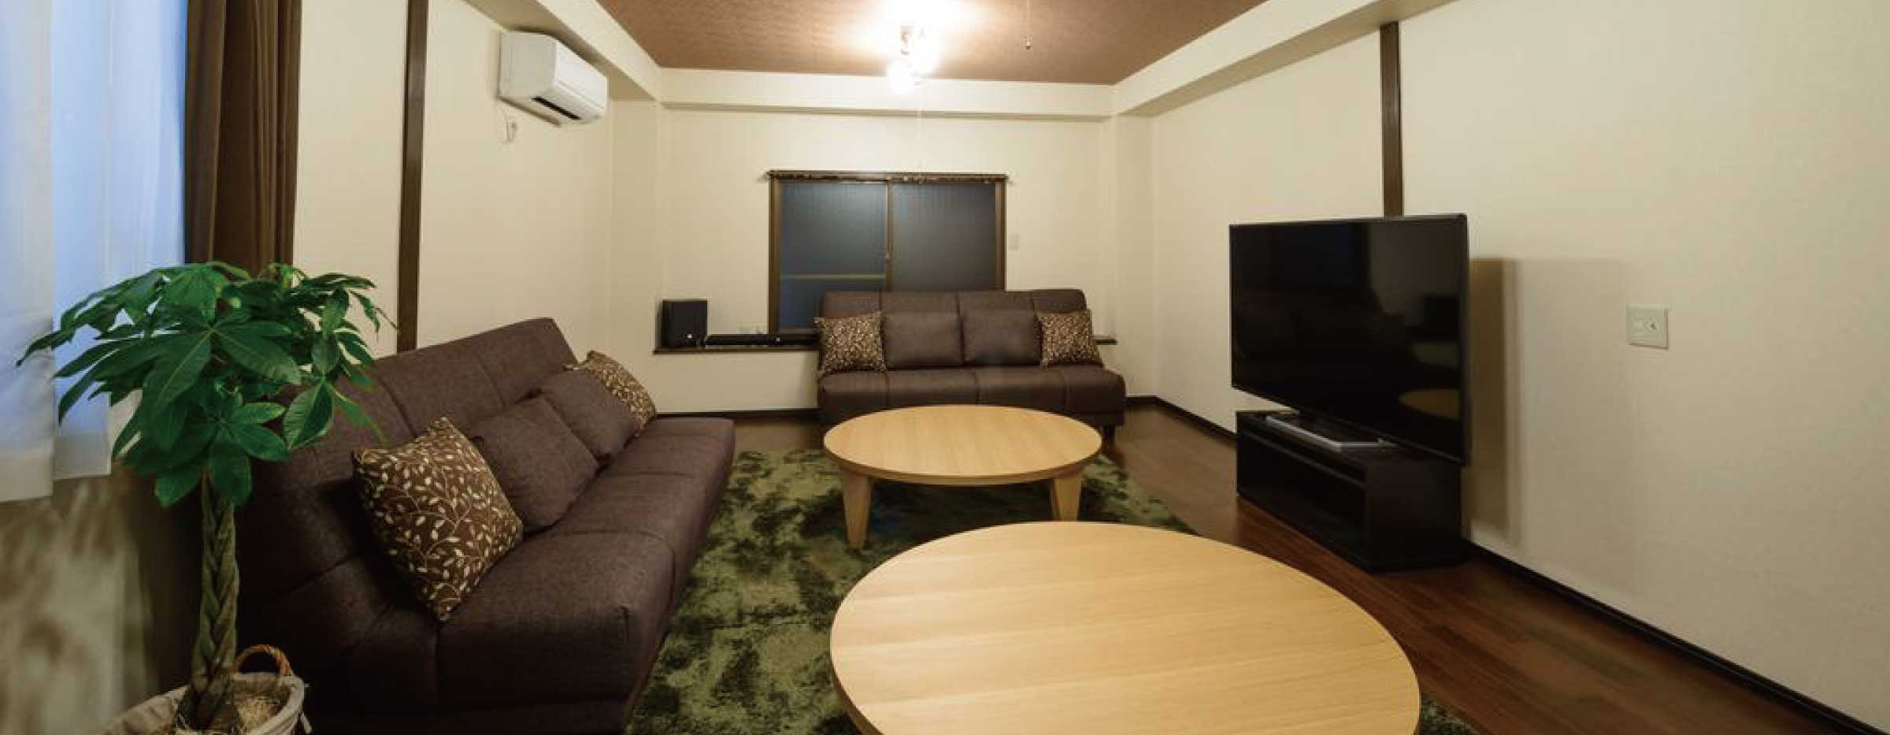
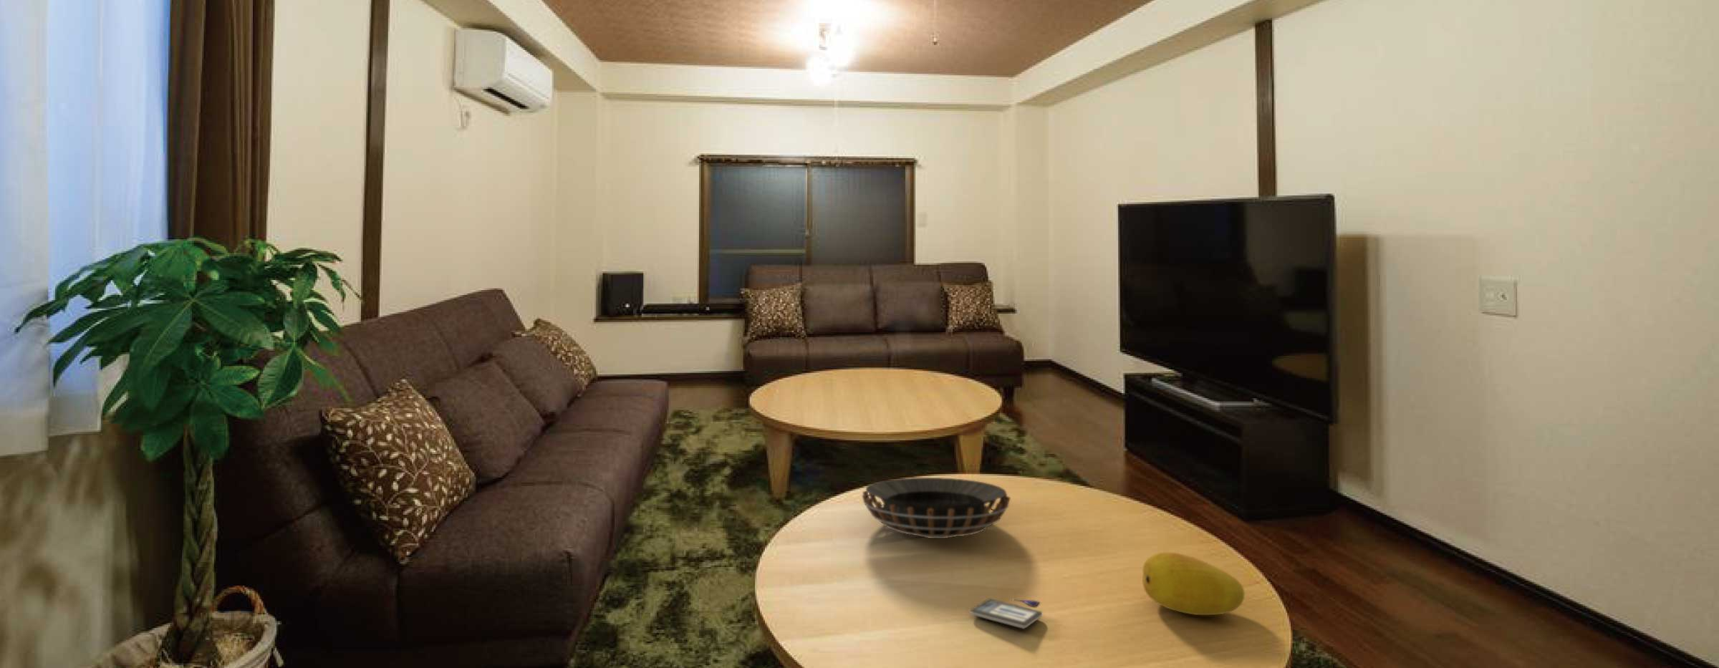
+ tablet [970,599,1043,630]
+ decorative bowl [862,476,1012,539]
+ fruit [1141,551,1245,615]
